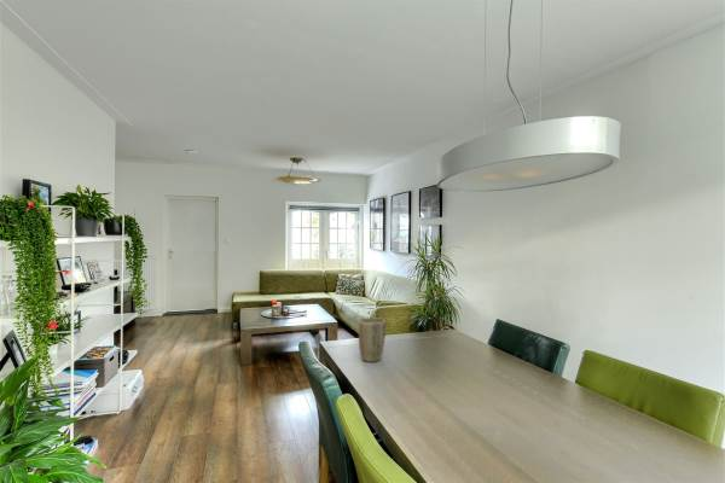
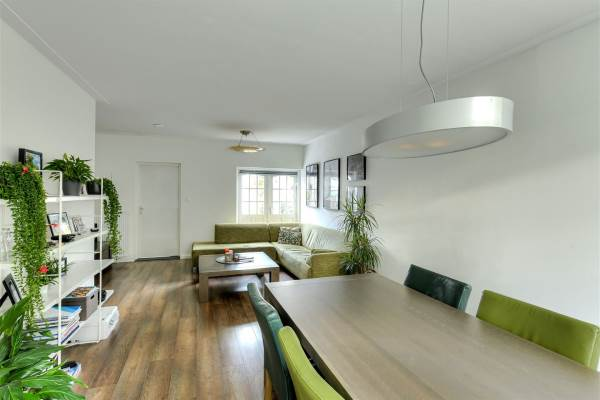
- plant pot [358,316,387,363]
